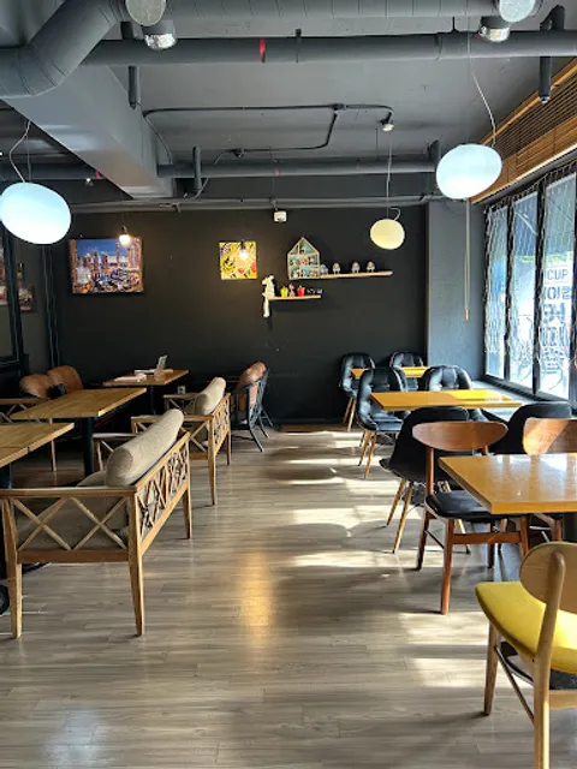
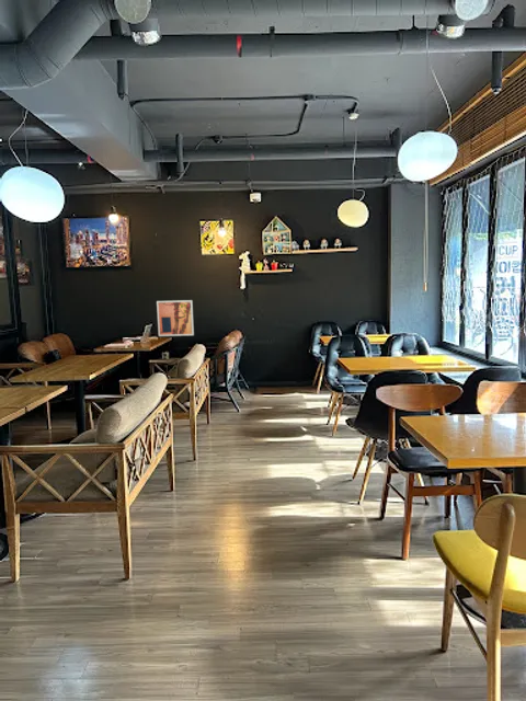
+ wall art [156,299,195,337]
